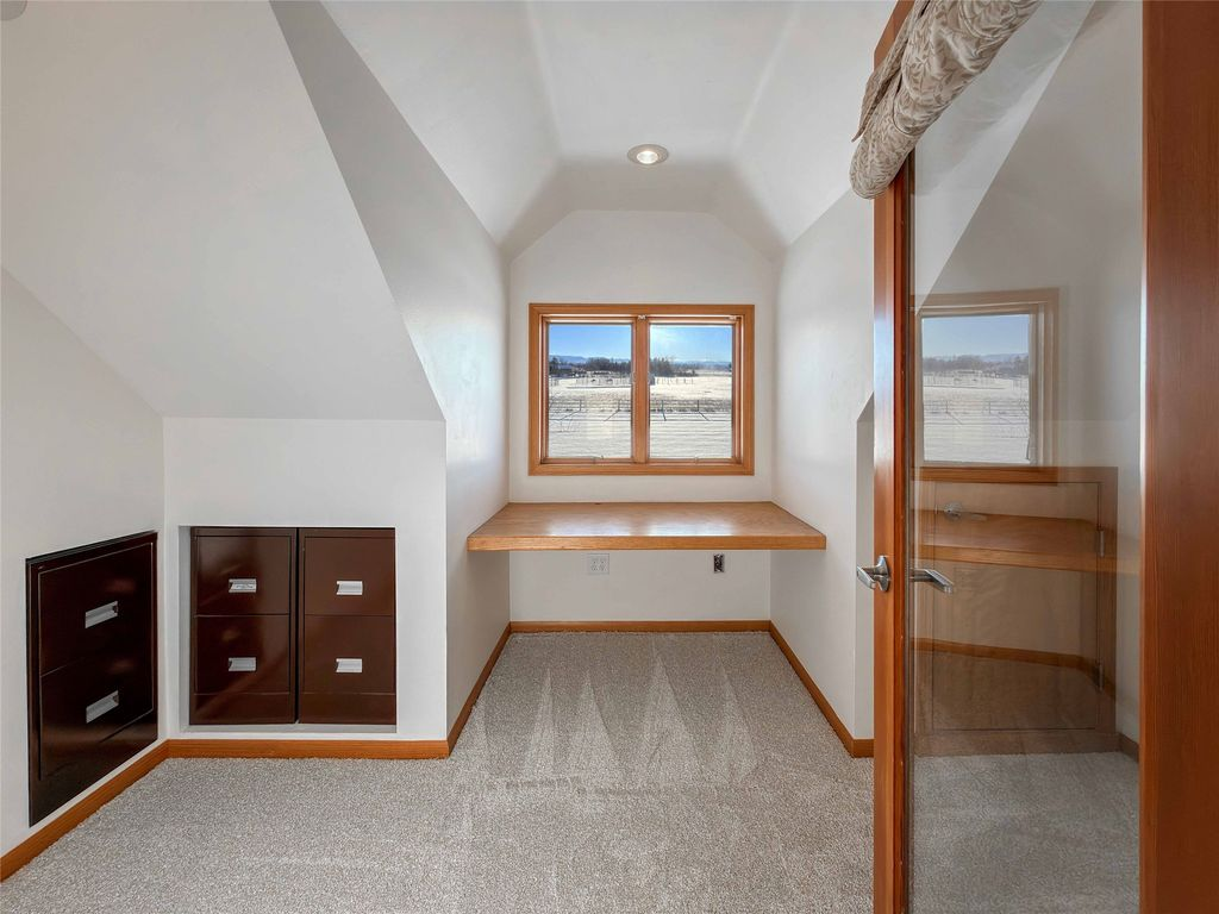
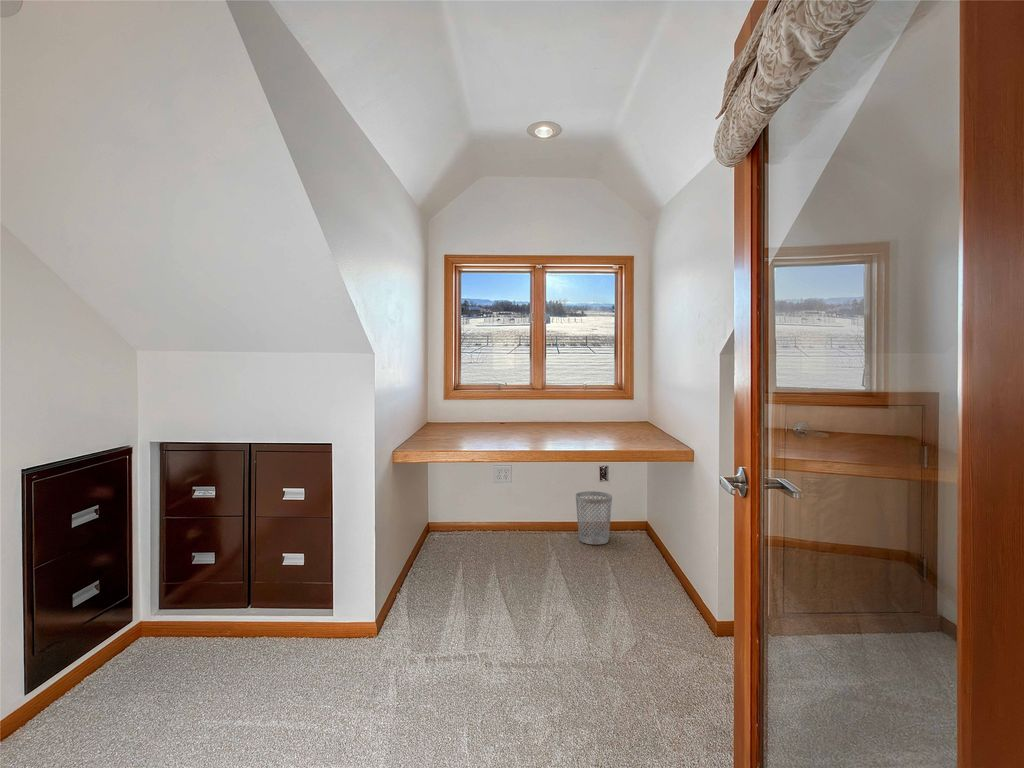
+ wastebasket [575,490,613,546]
